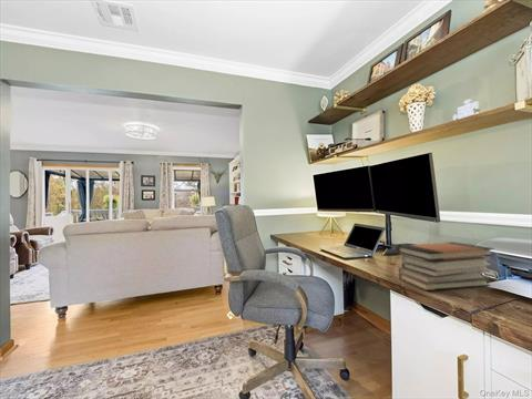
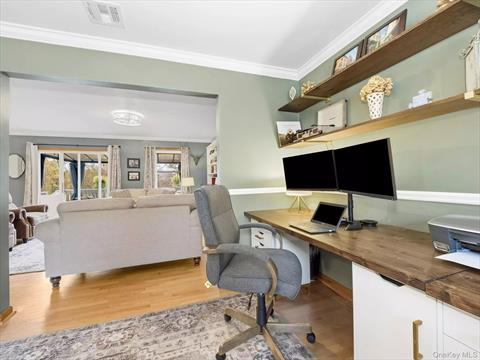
- book stack [396,241,495,291]
